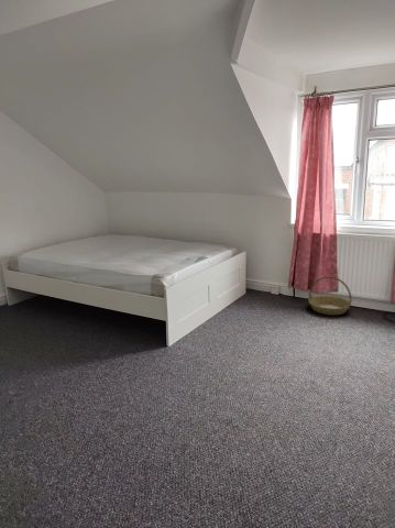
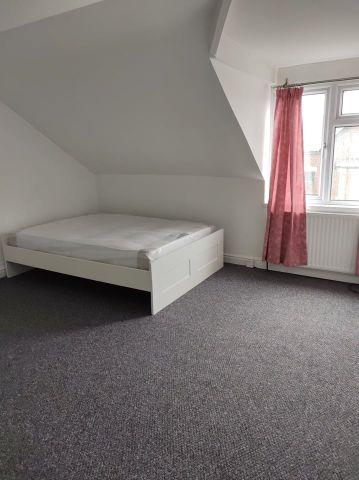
- basket [307,275,352,316]
